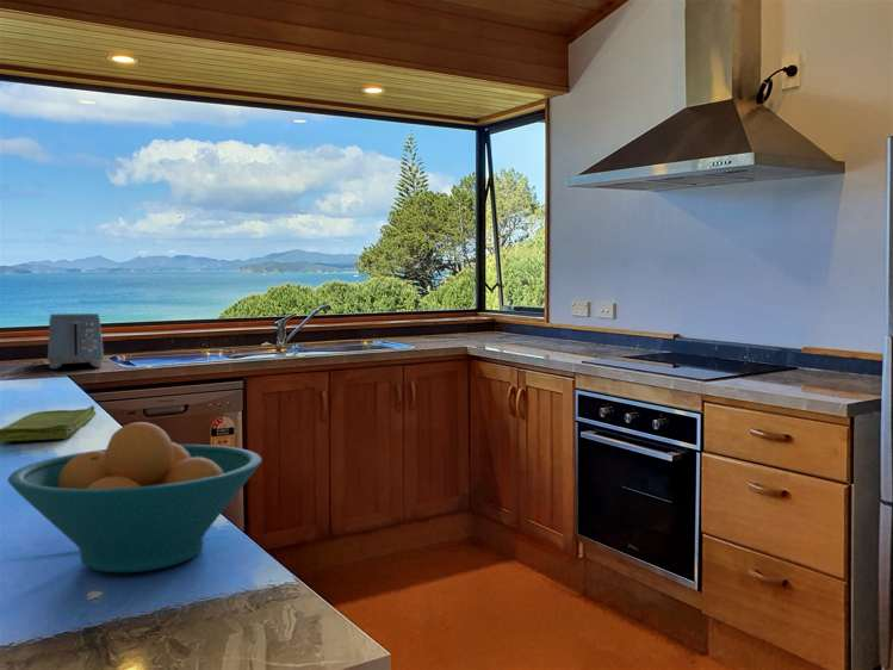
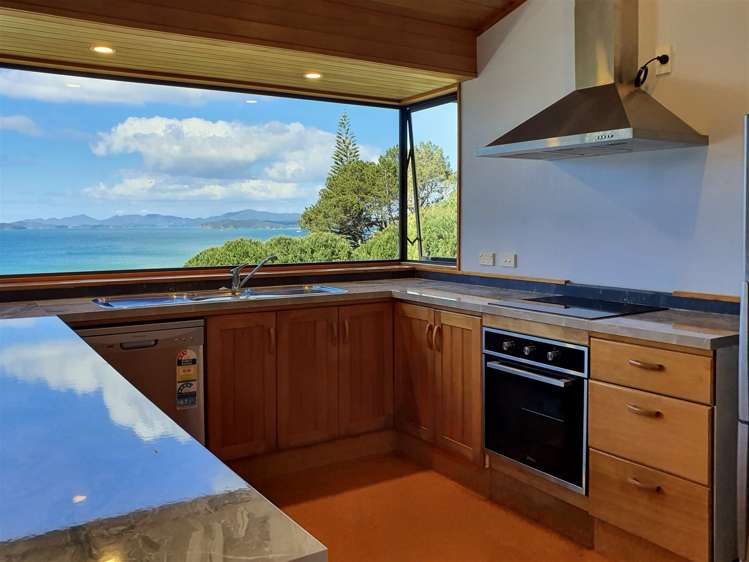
- fruit bowl [7,421,263,573]
- dish towel [0,404,97,442]
- toaster [46,312,105,370]
